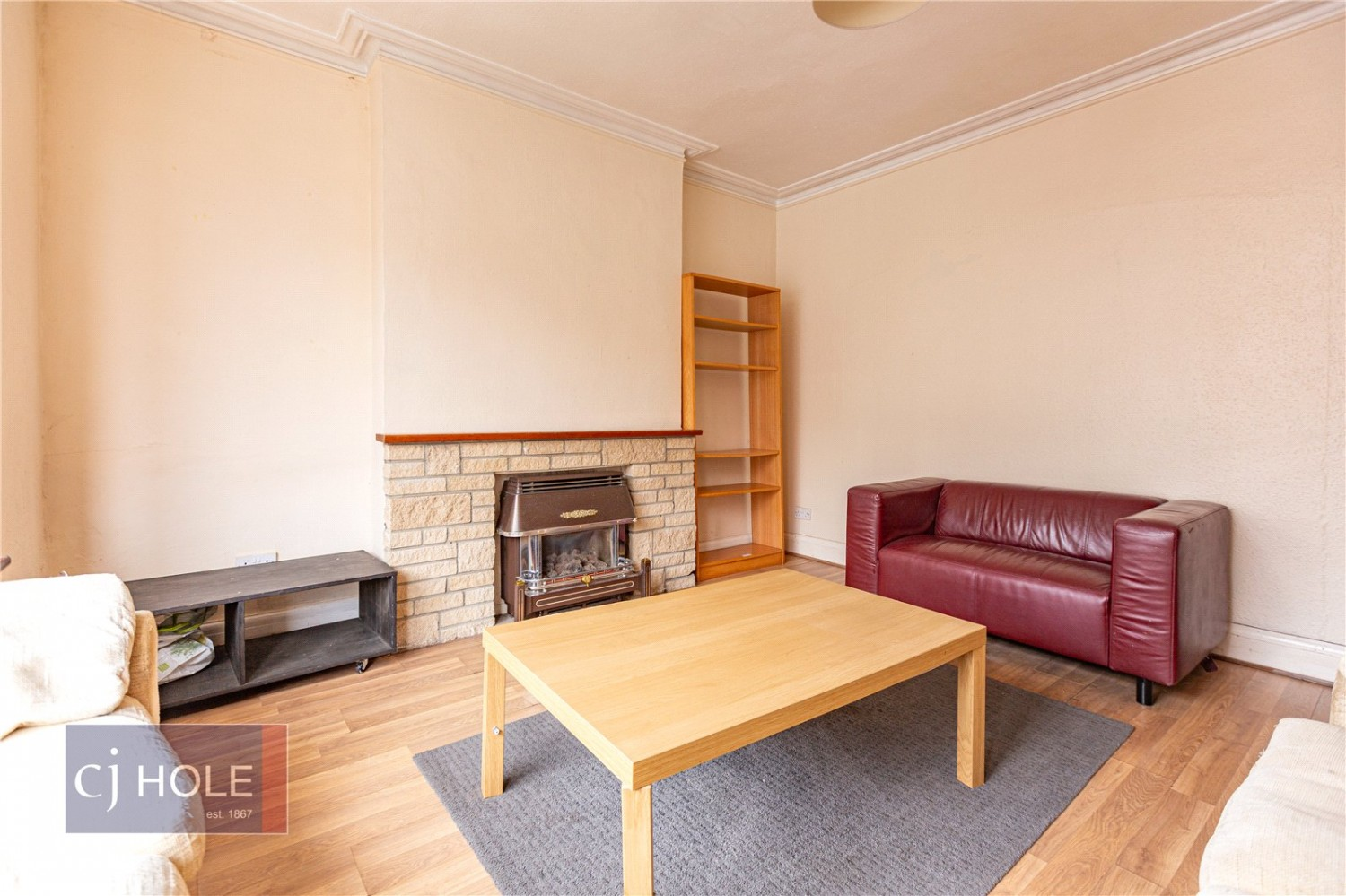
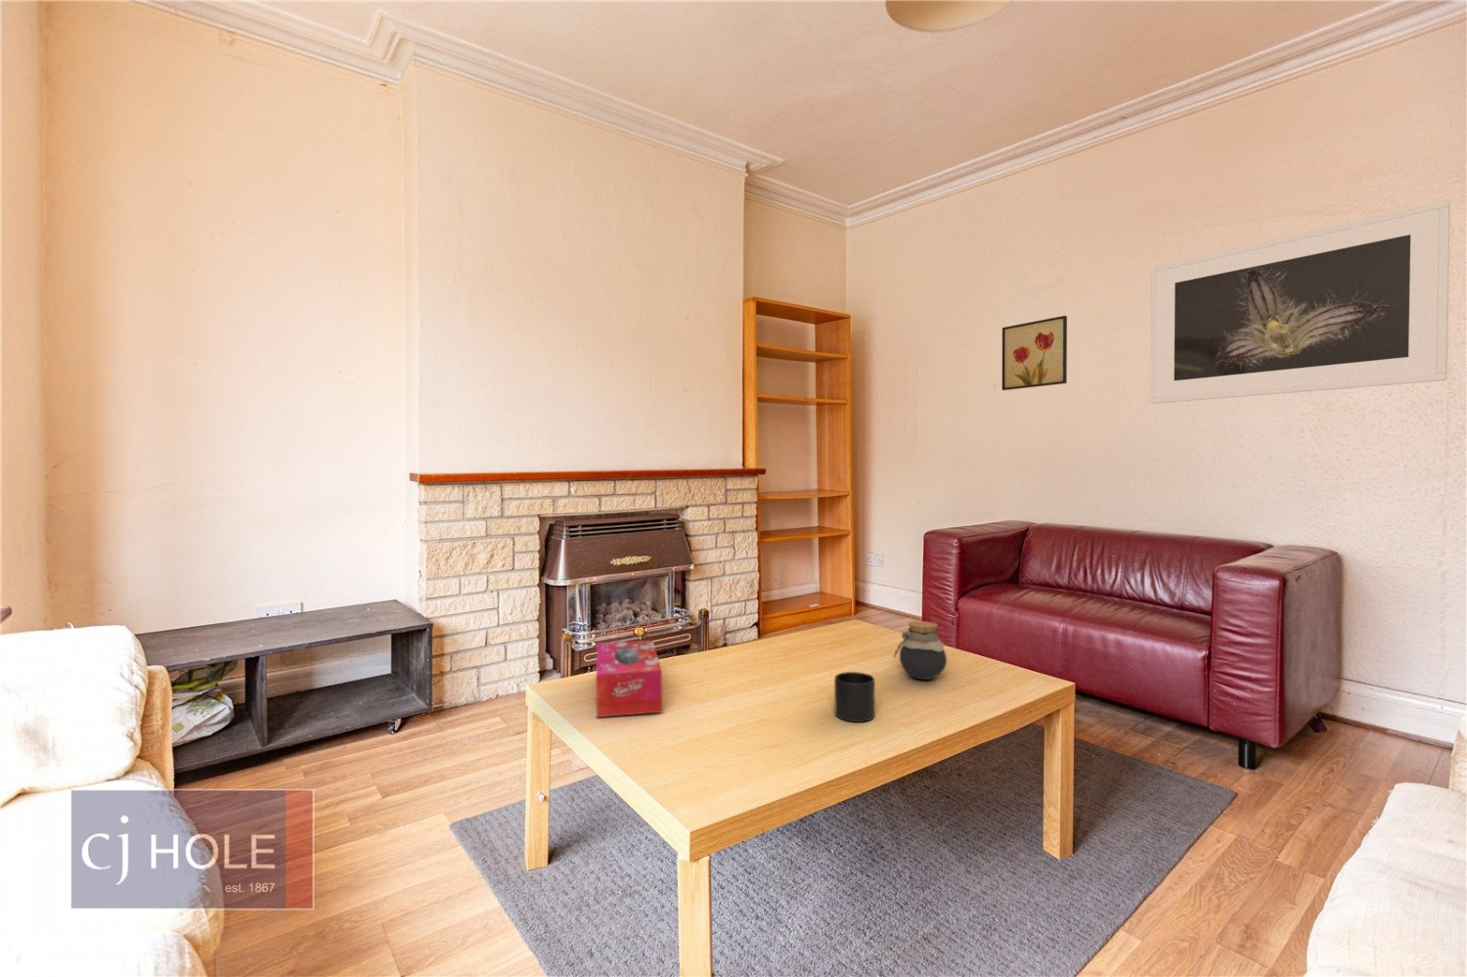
+ jar [893,620,948,680]
+ wall art [1002,315,1068,391]
+ mug [834,671,875,723]
+ tissue box [595,639,663,717]
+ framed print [1149,198,1452,405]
